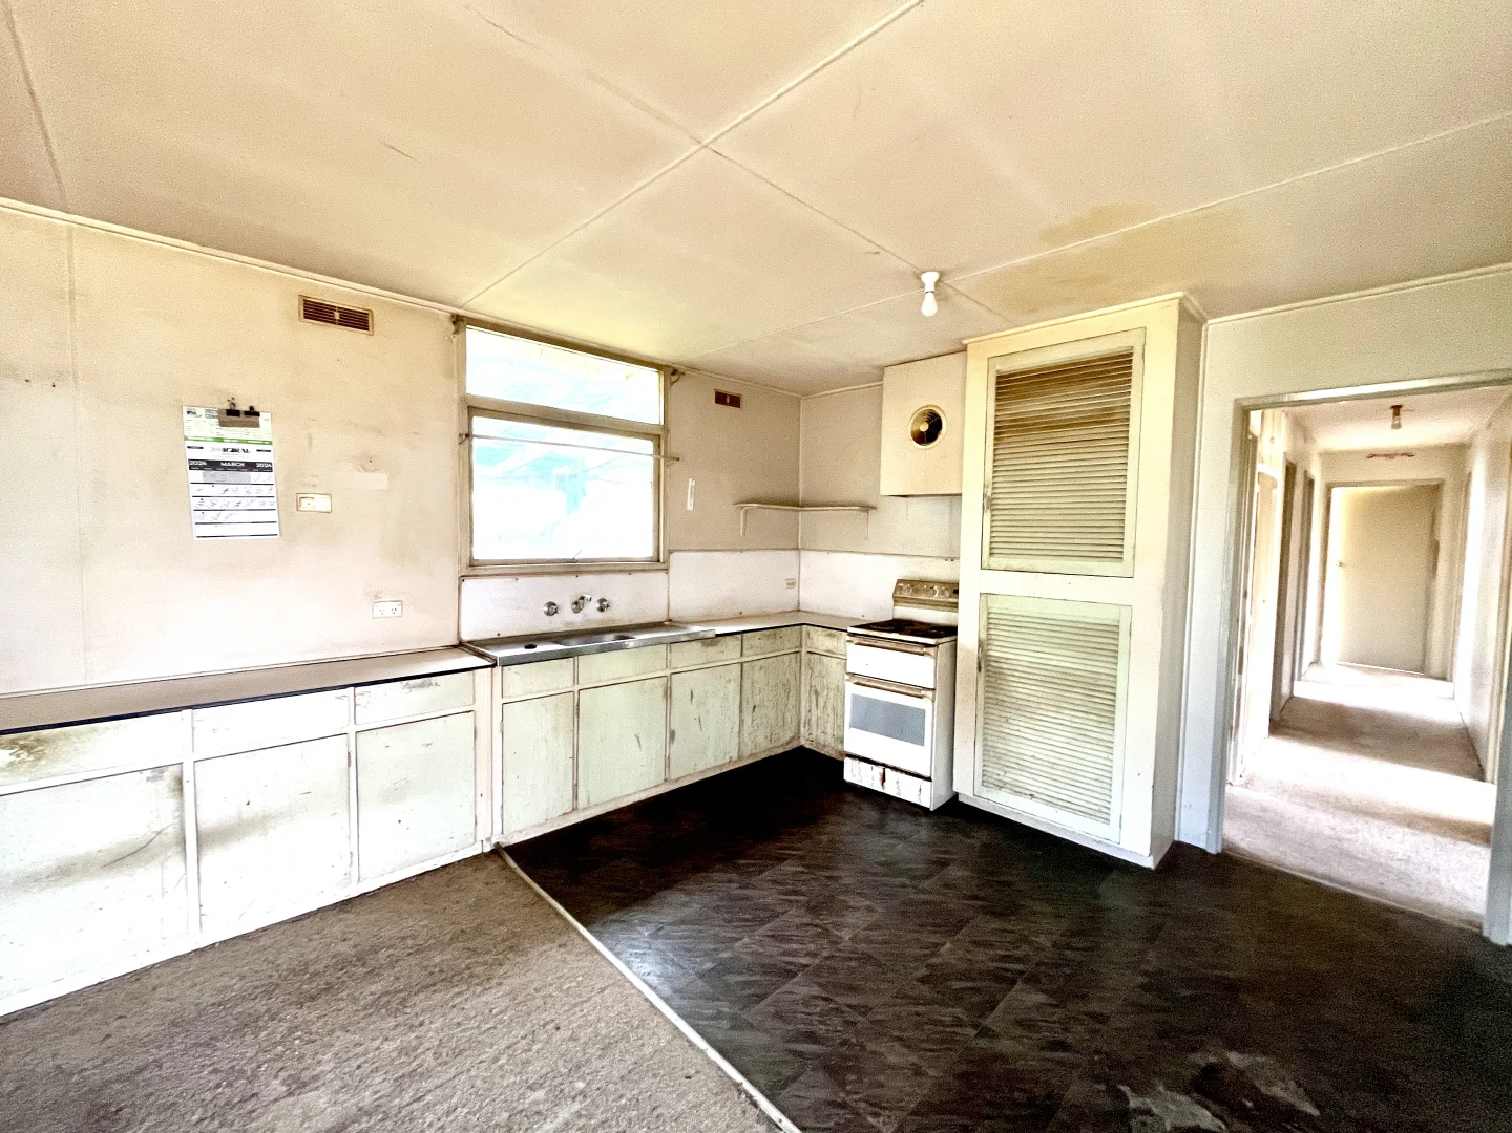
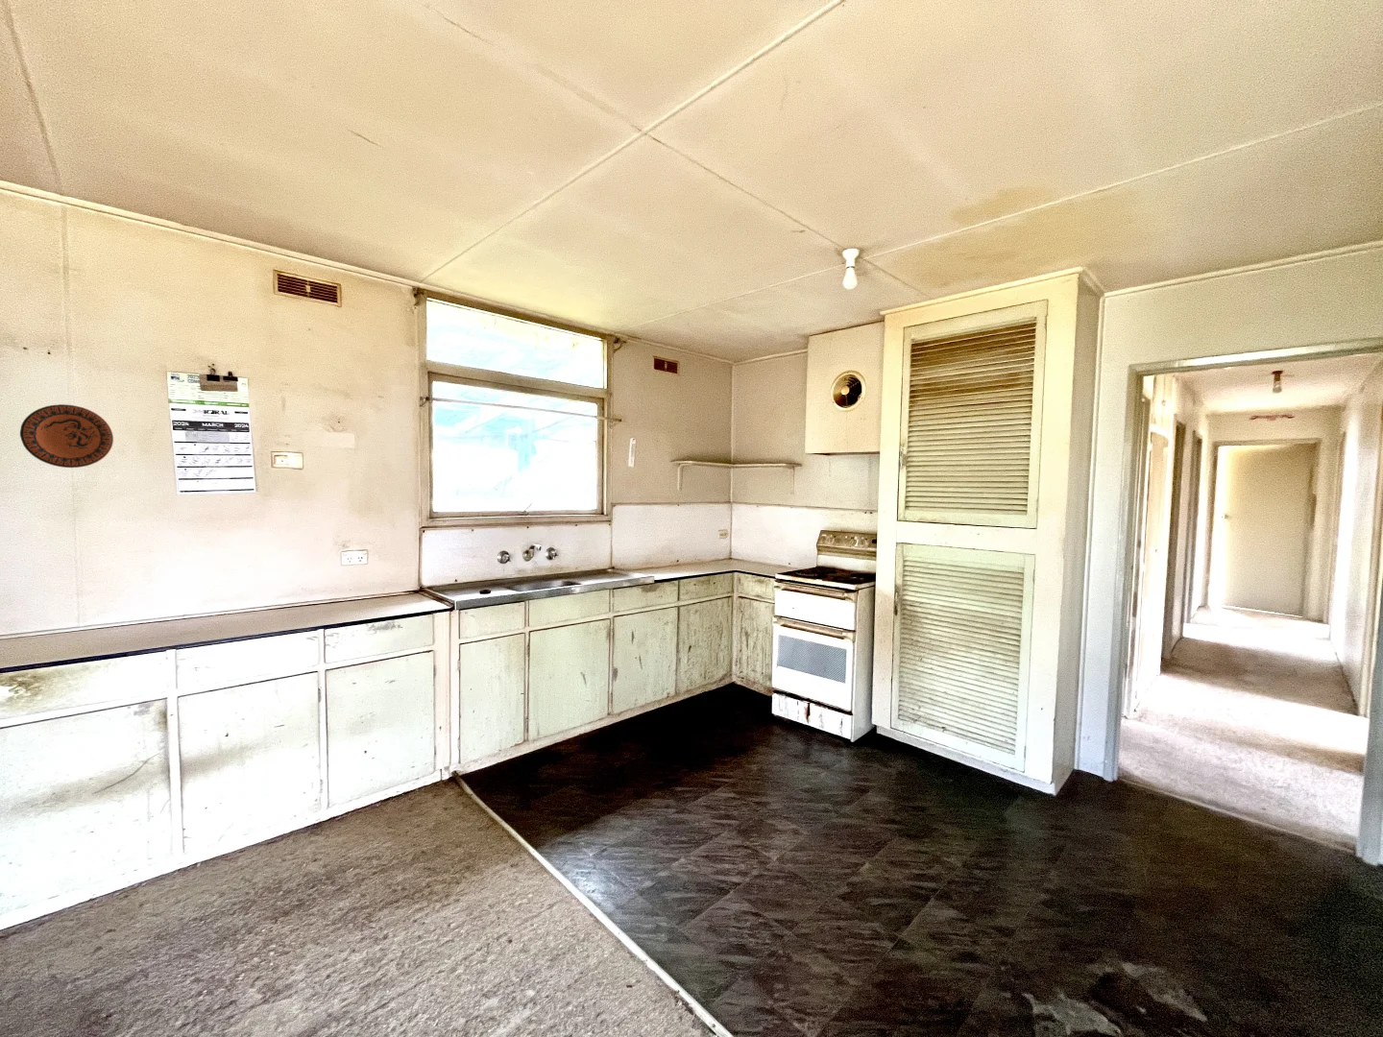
+ decorative plate [20,403,114,468]
